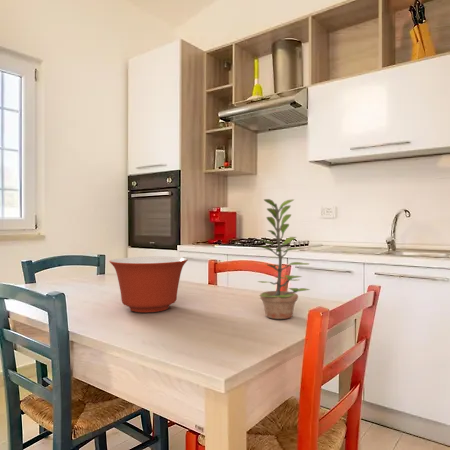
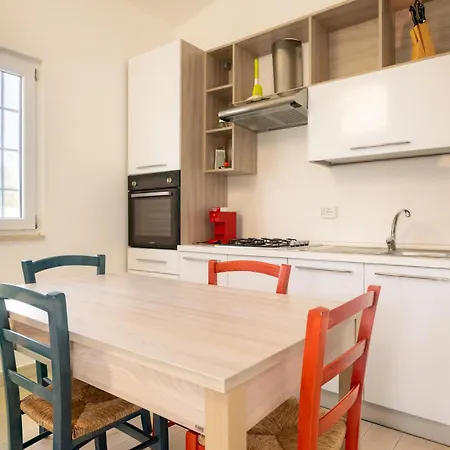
- mixing bowl [109,256,189,313]
- plant [257,198,311,320]
